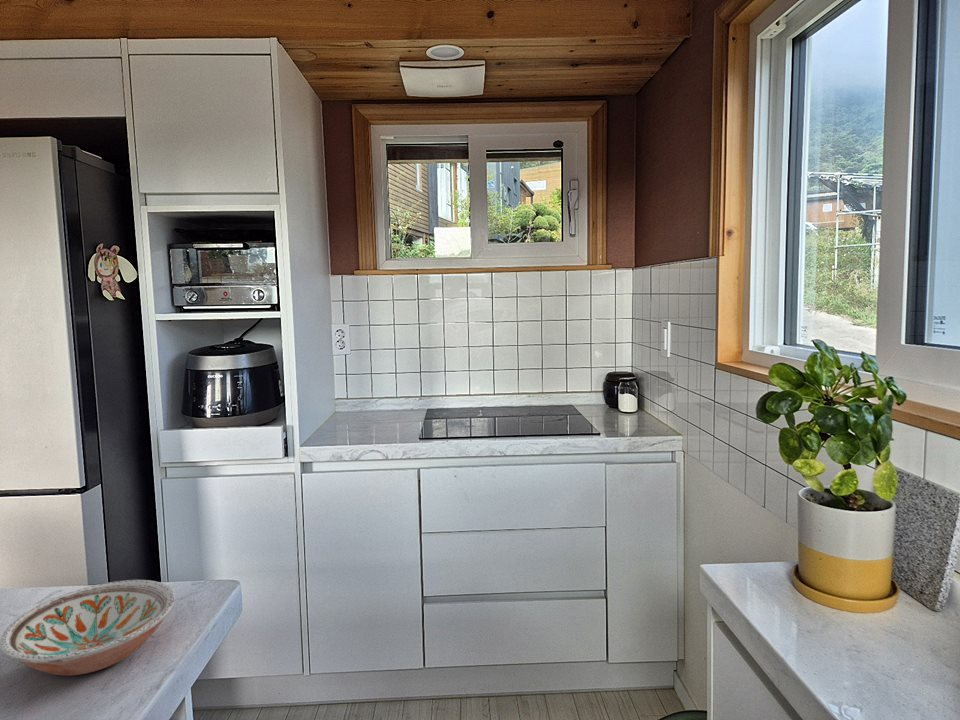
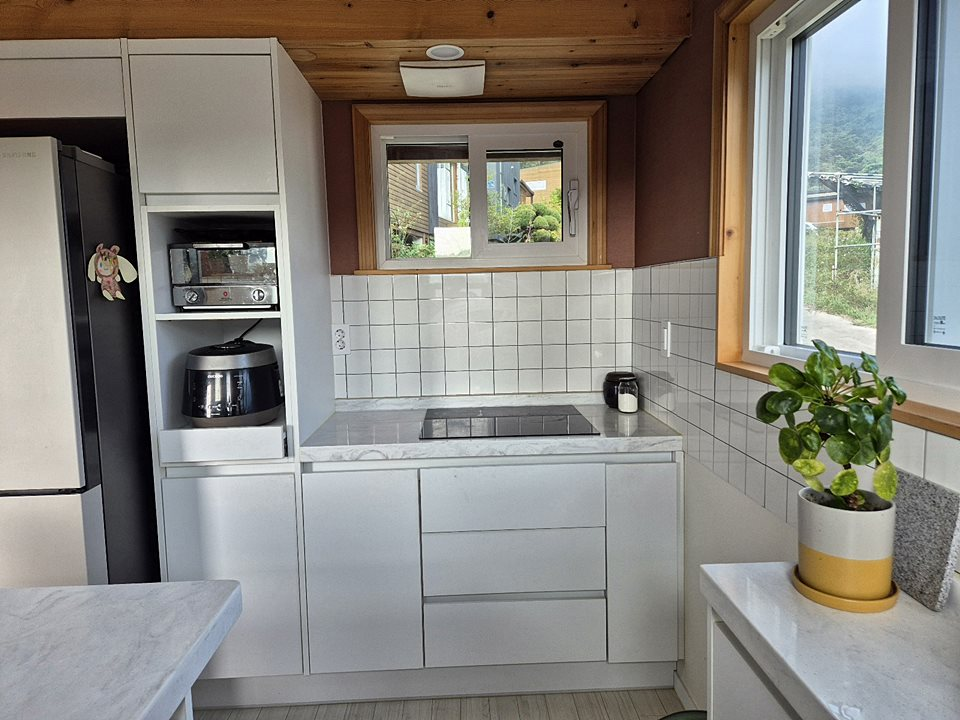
- bowl [0,579,176,676]
